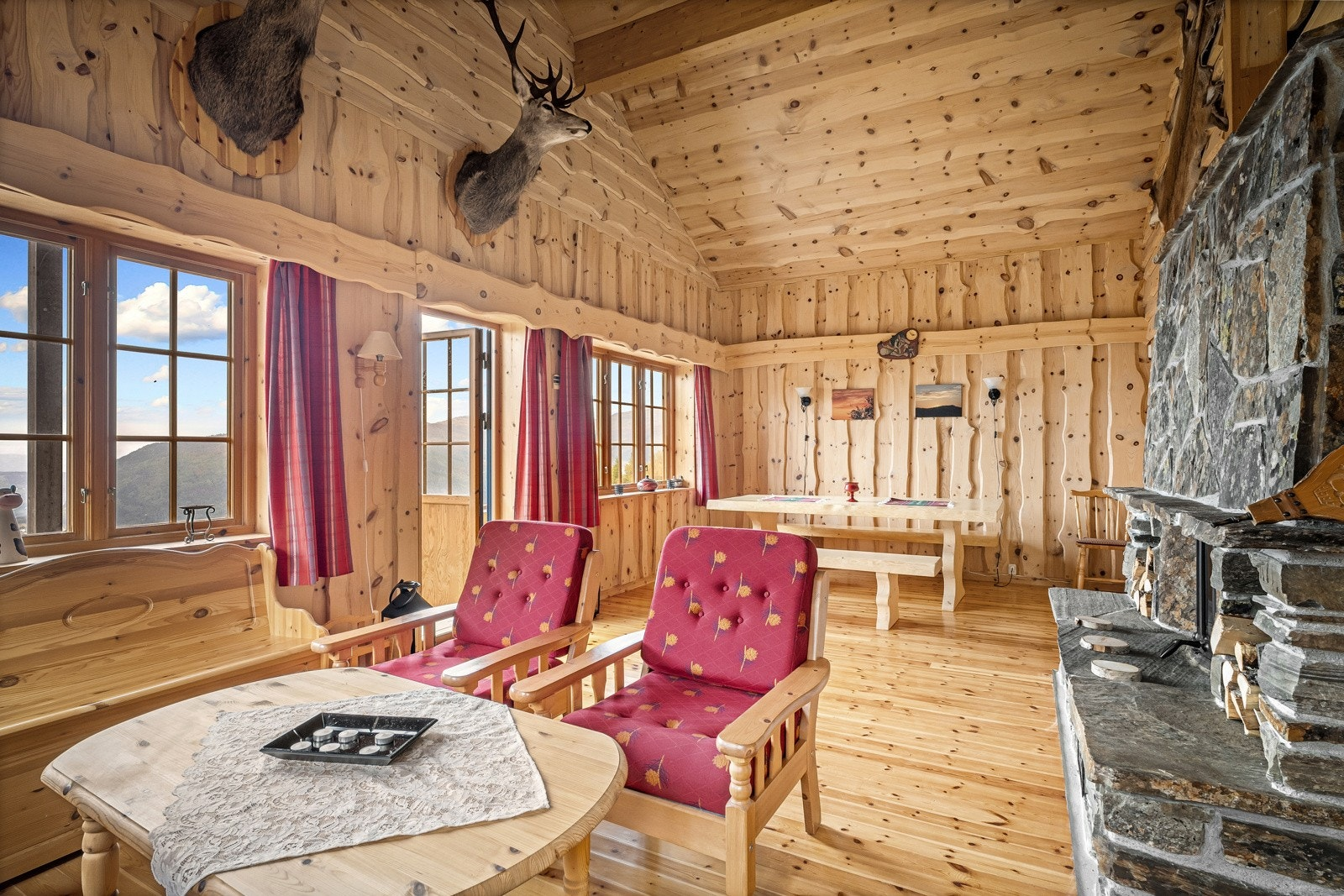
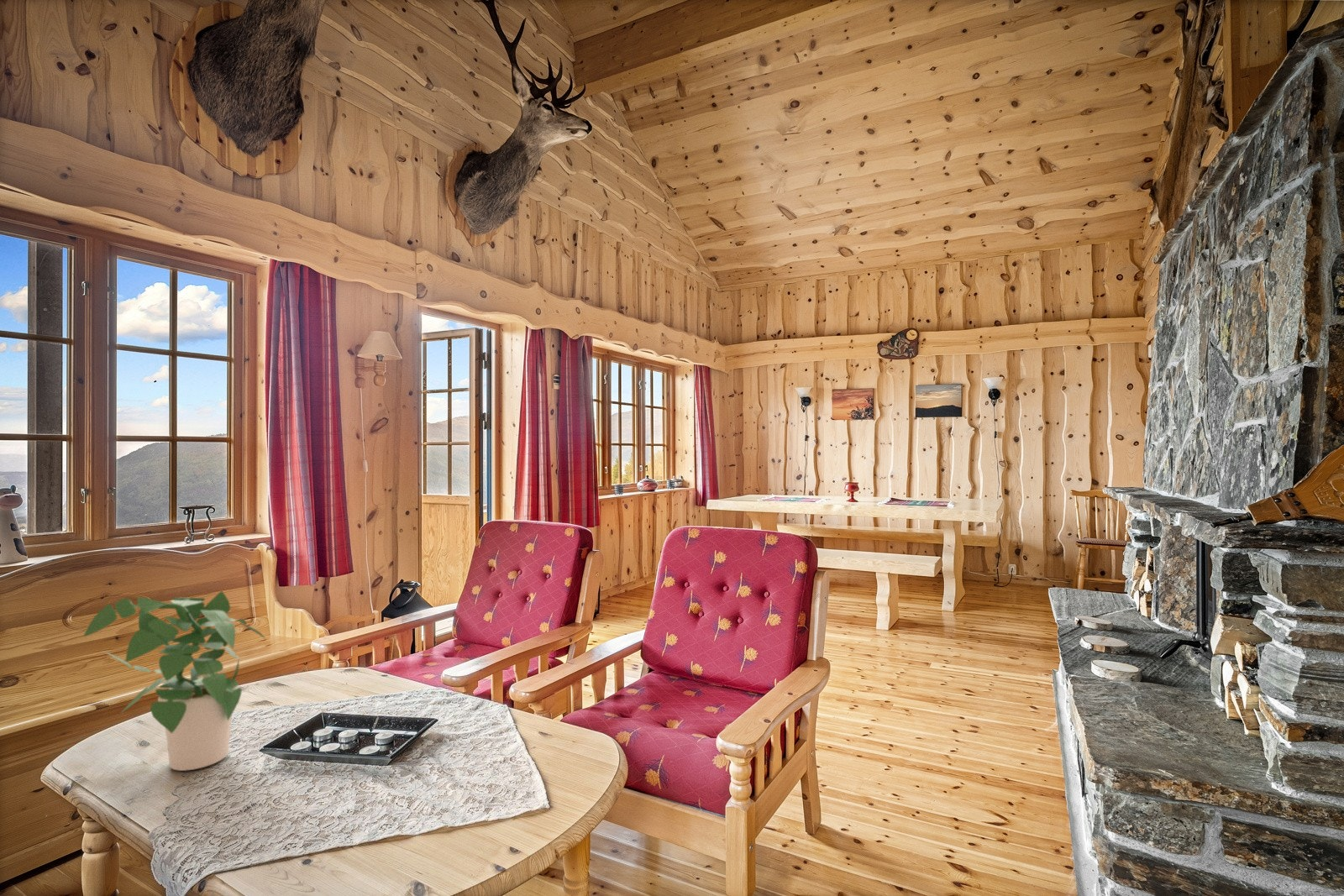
+ potted plant [83,590,267,772]
